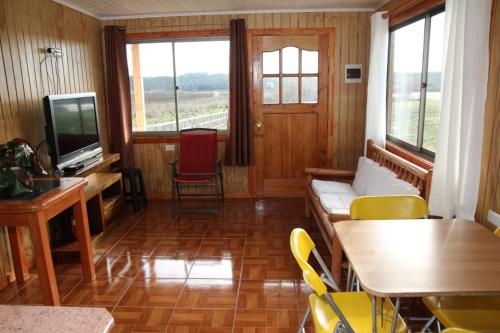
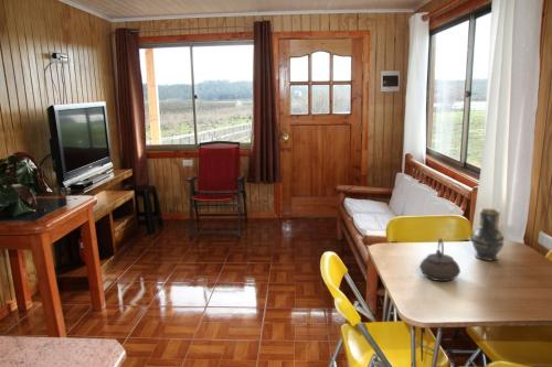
+ vase [470,207,505,261]
+ teapot [418,237,461,282]
